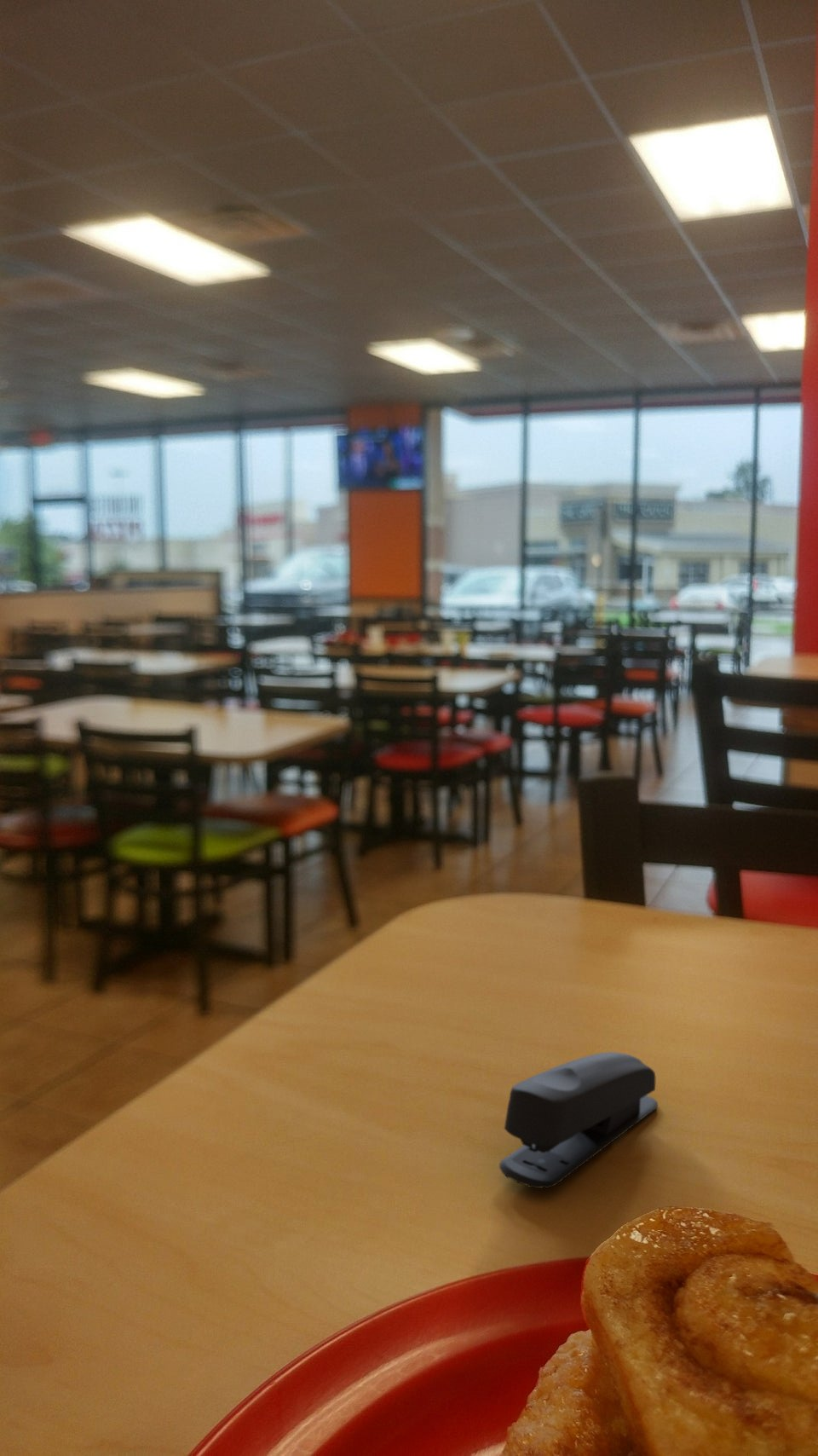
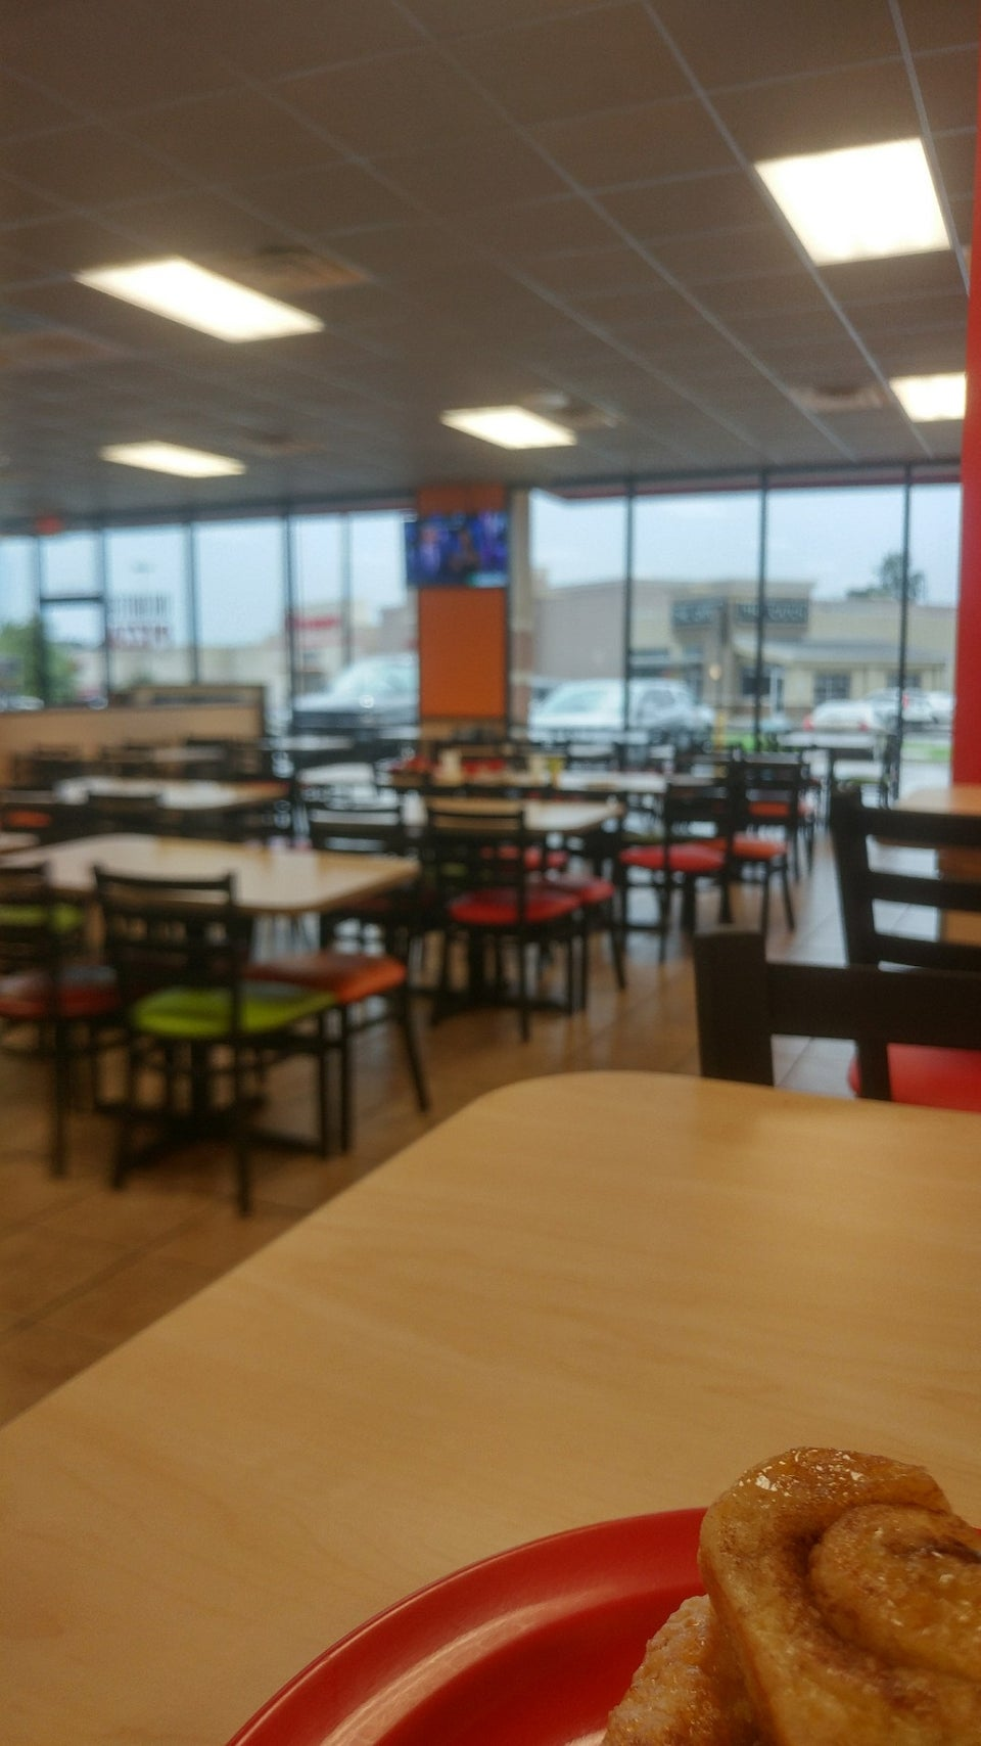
- stapler [498,1051,659,1189]
